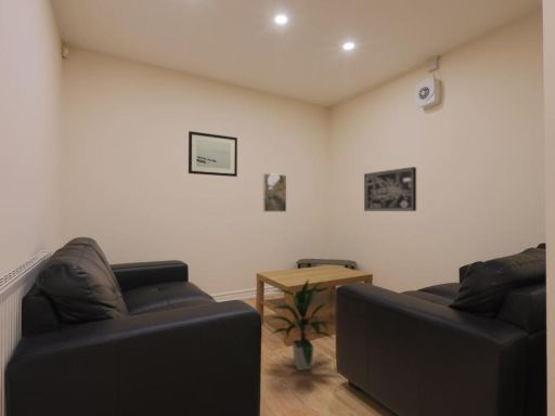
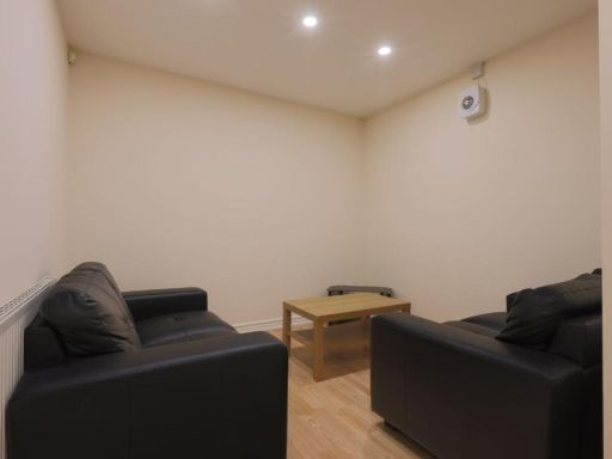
- indoor plant [268,277,335,372]
- wall art [363,166,417,212]
- wall art [188,130,238,178]
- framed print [262,172,287,213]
